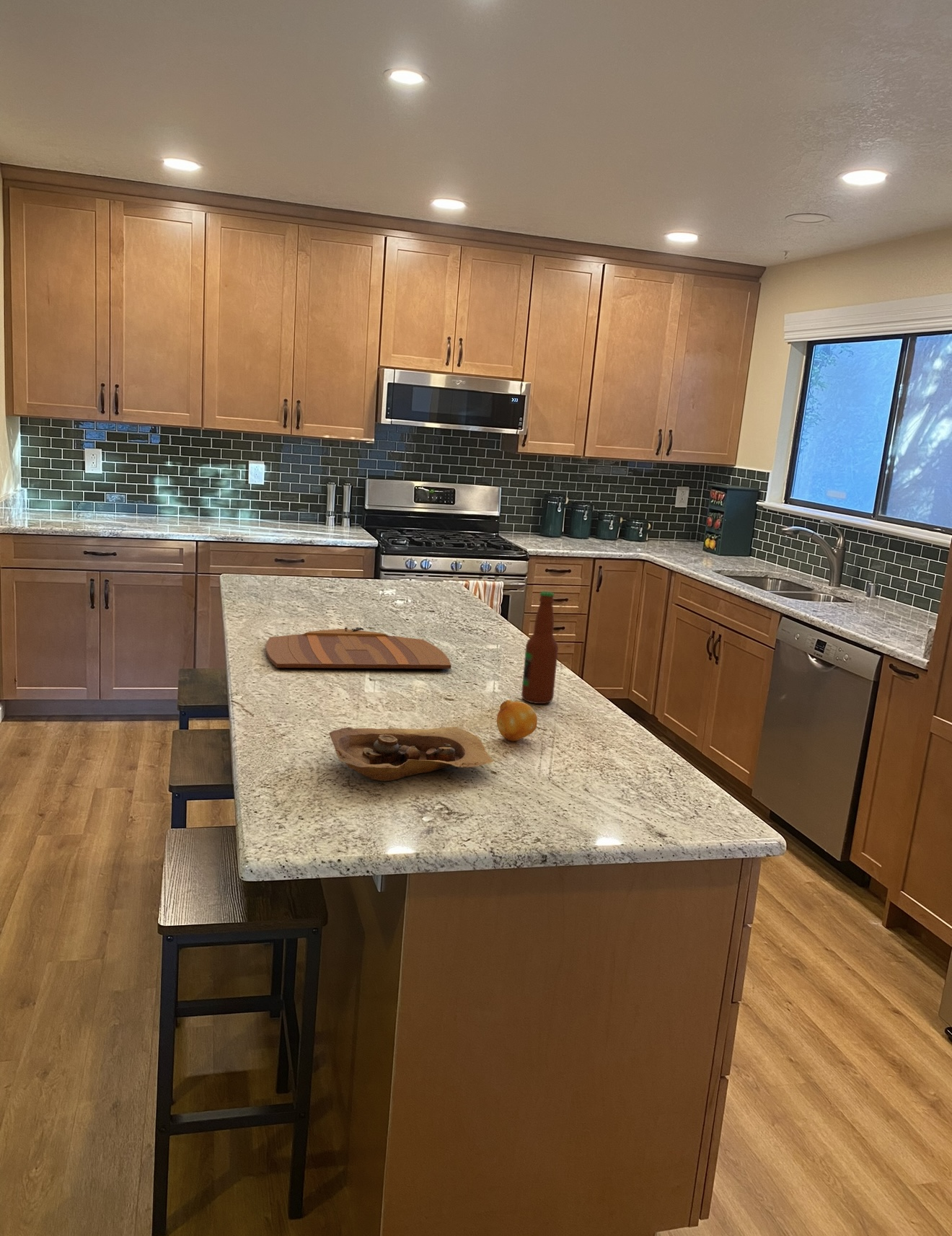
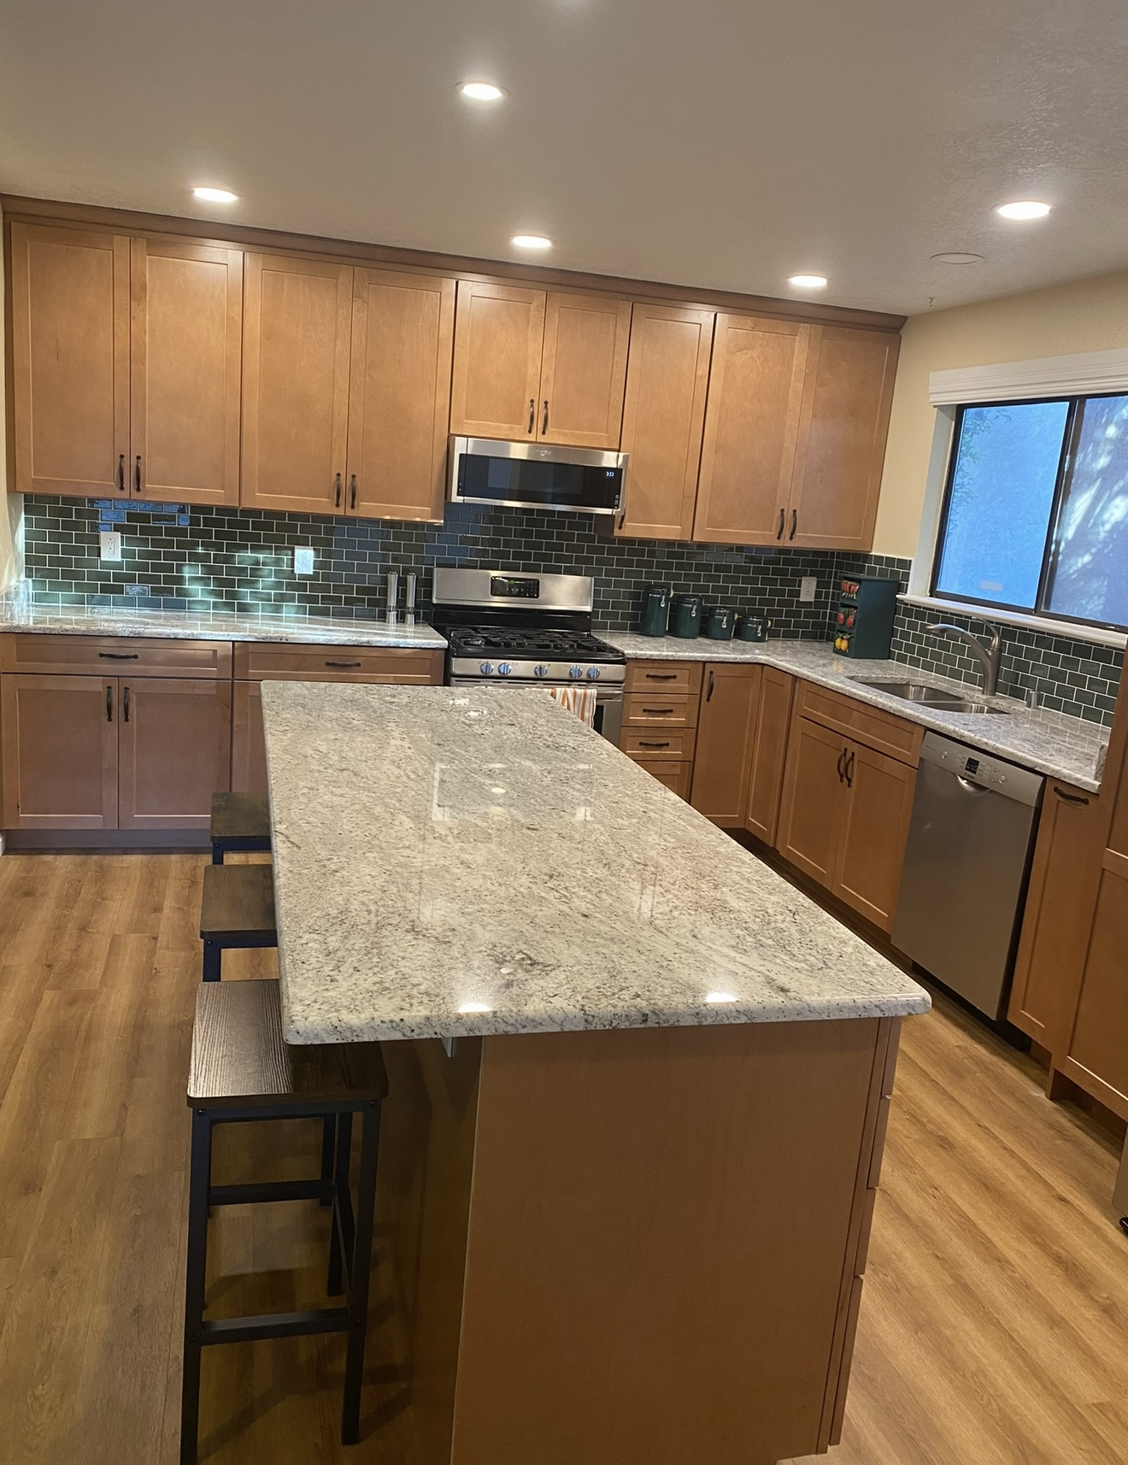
- bottle [521,591,559,705]
- fruit [496,699,538,741]
- bowl [329,726,494,782]
- cutting board [265,627,451,669]
